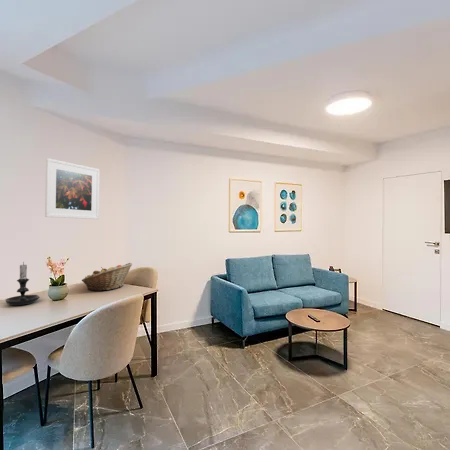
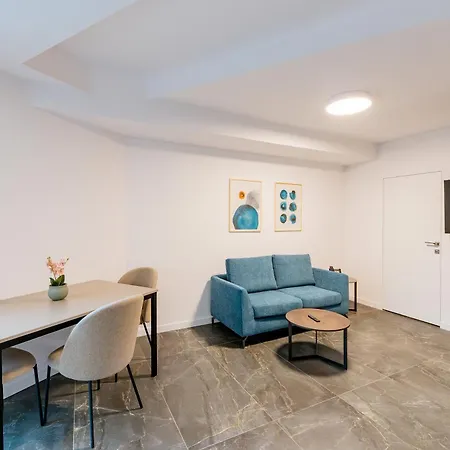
- fruit basket [81,262,133,292]
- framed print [44,157,100,220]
- candle holder [5,261,40,306]
